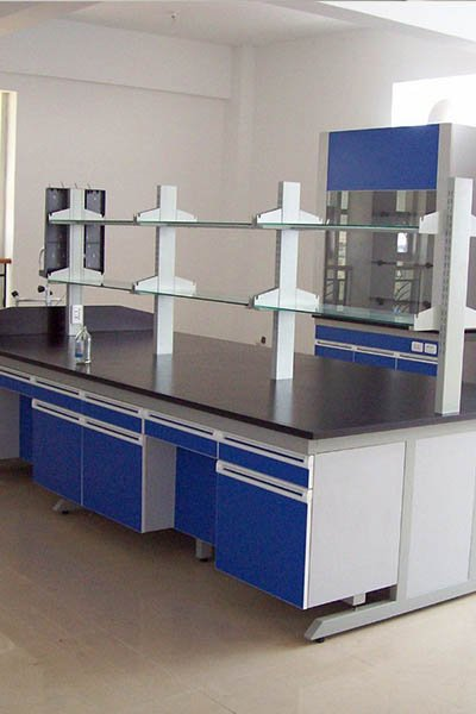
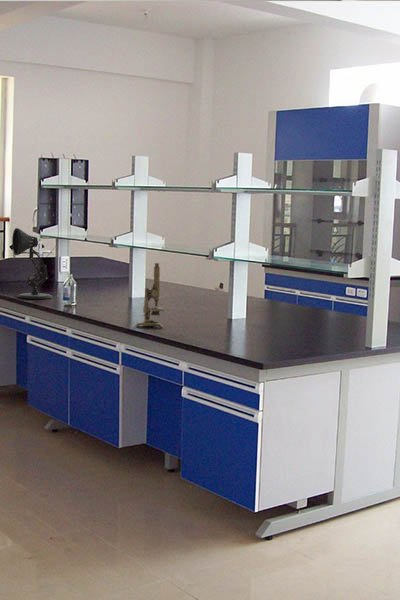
+ desk lamp [11,227,53,300]
+ microscope [134,262,165,328]
